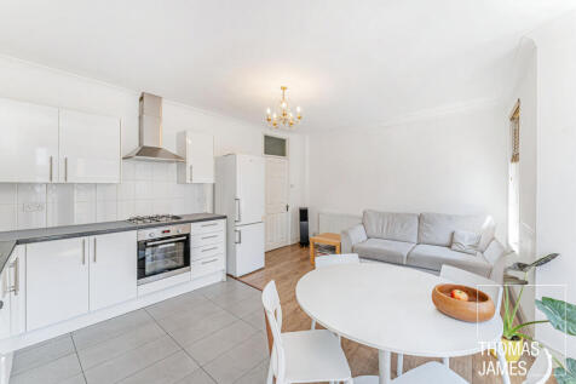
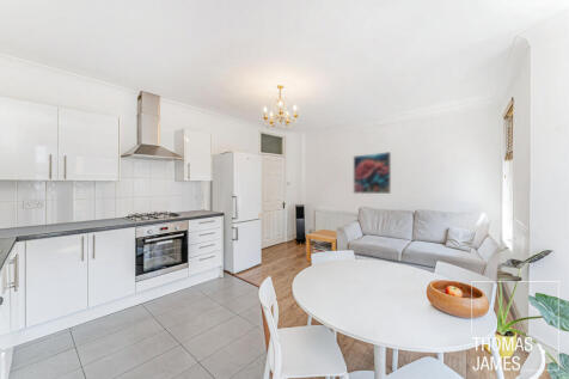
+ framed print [353,151,392,195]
